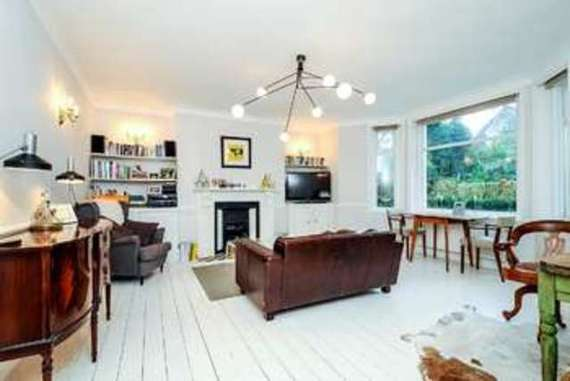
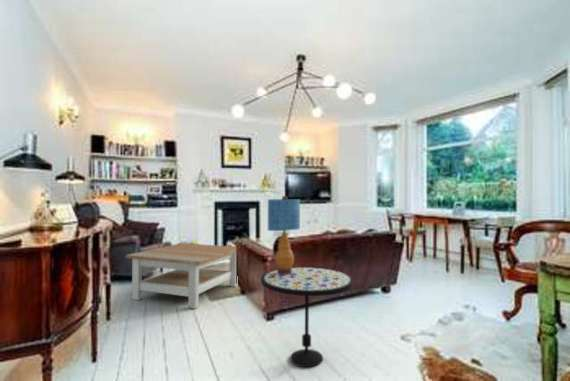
+ coffee table [125,242,238,310]
+ side table [260,266,355,368]
+ table lamp [267,195,301,275]
